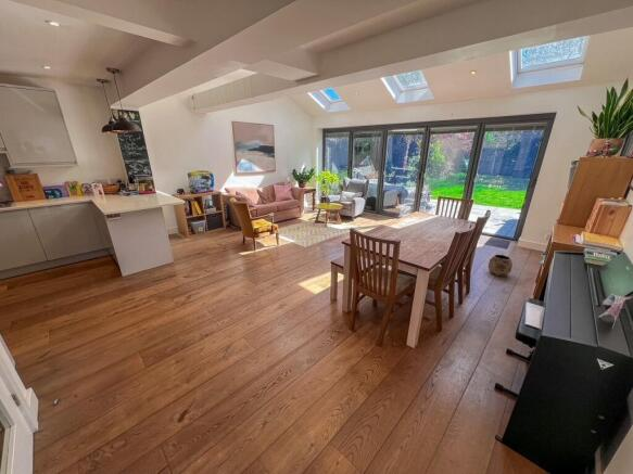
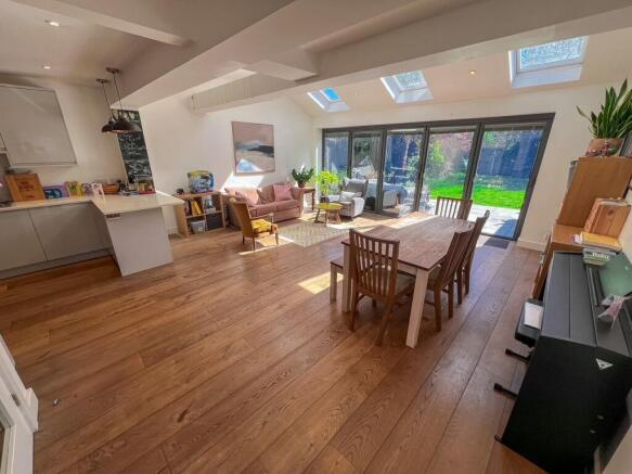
- planter [488,254,514,278]
